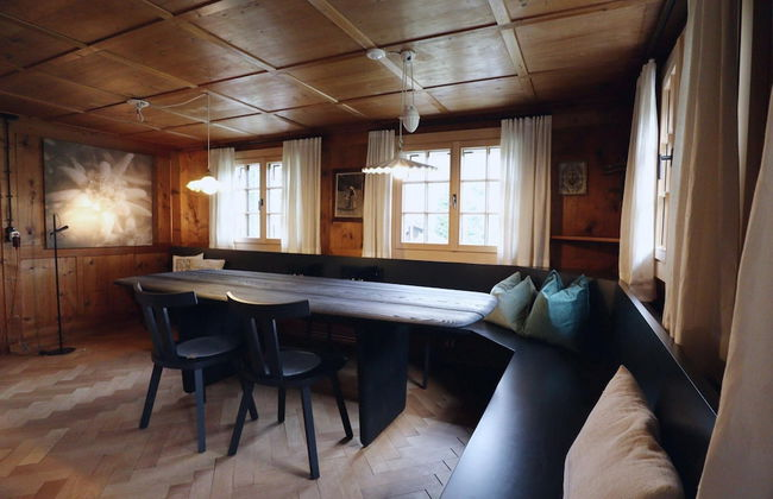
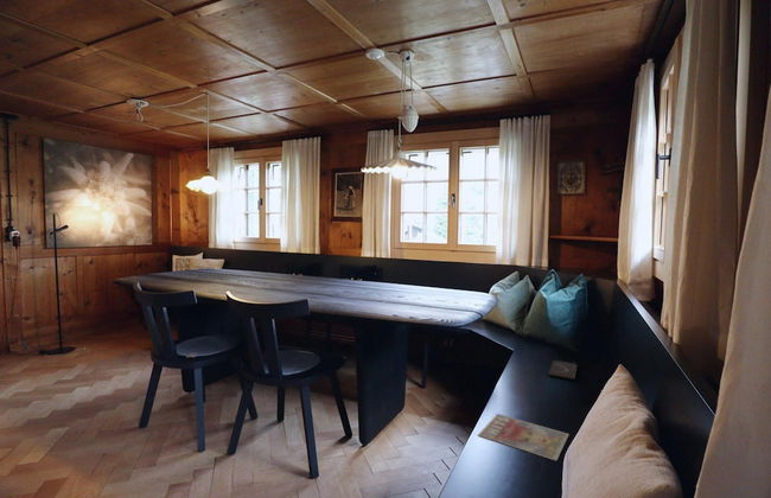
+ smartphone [547,359,578,382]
+ magazine [477,413,571,461]
